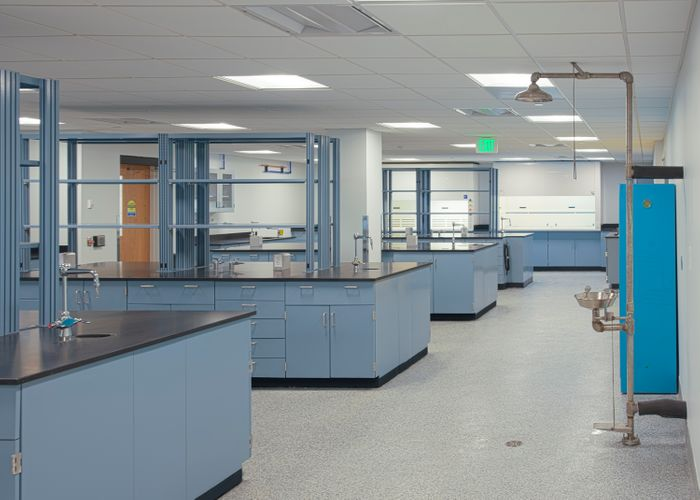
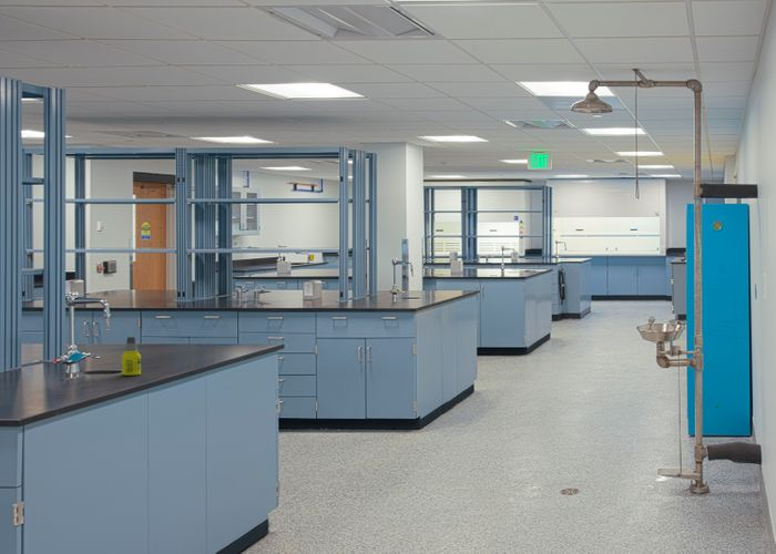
+ bottle [121,336,142,377]
